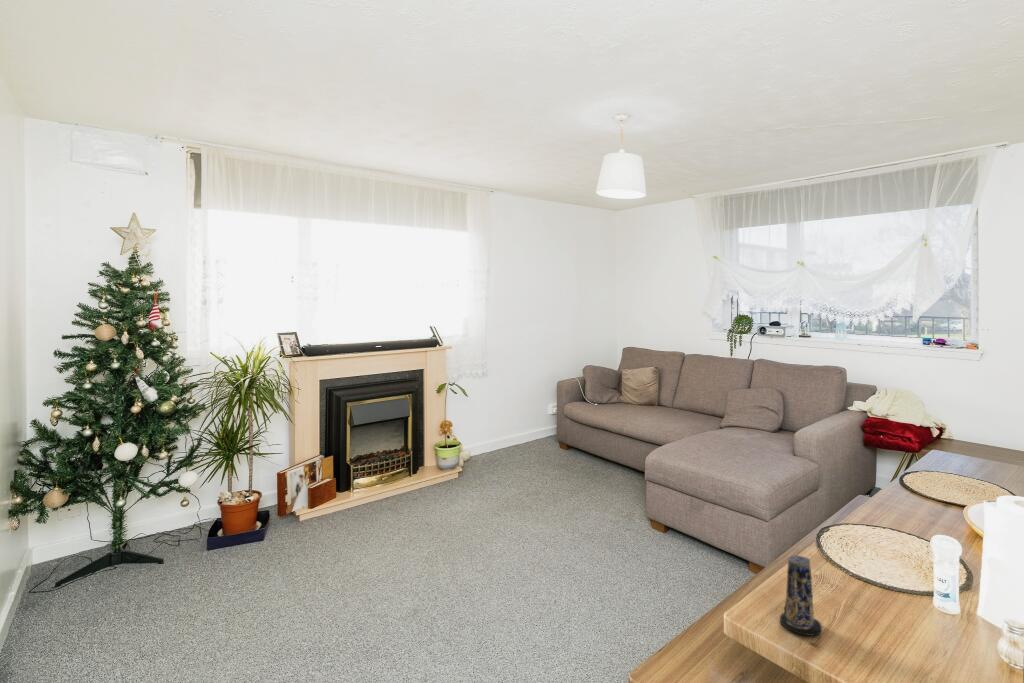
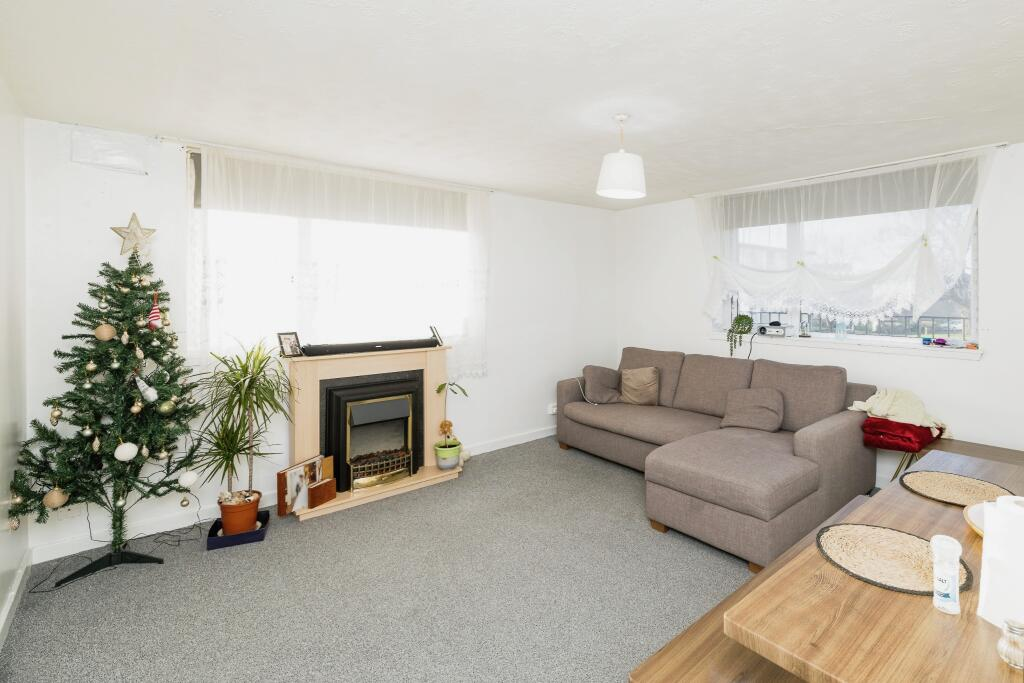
- candle [779,554,823,637]
